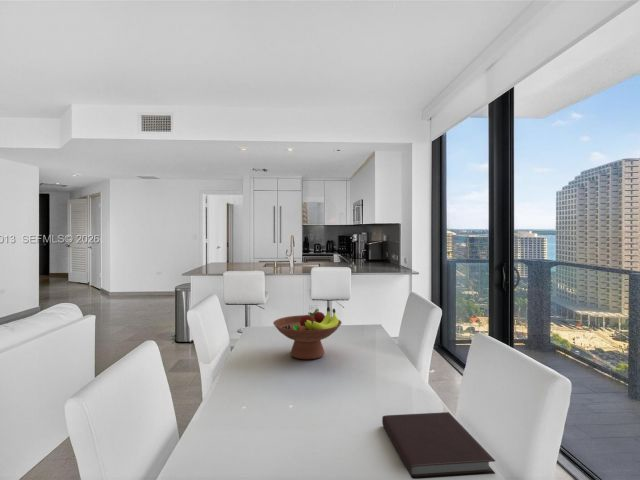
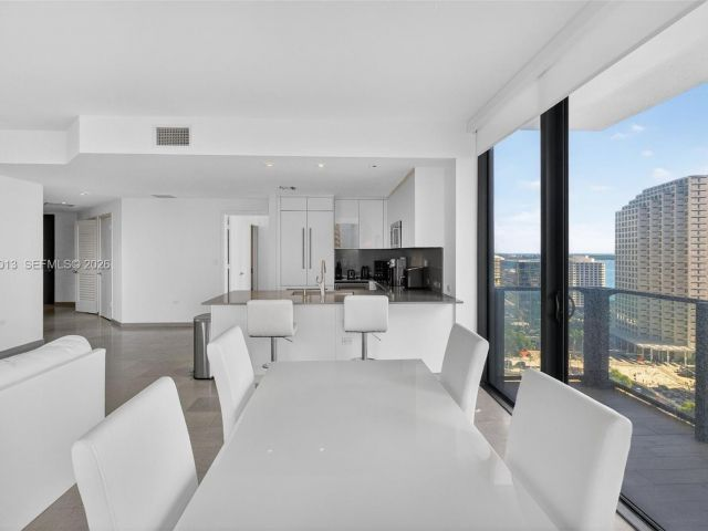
- notebook [381,411,496,480]
- fruit bowl [272,306,343,360]
